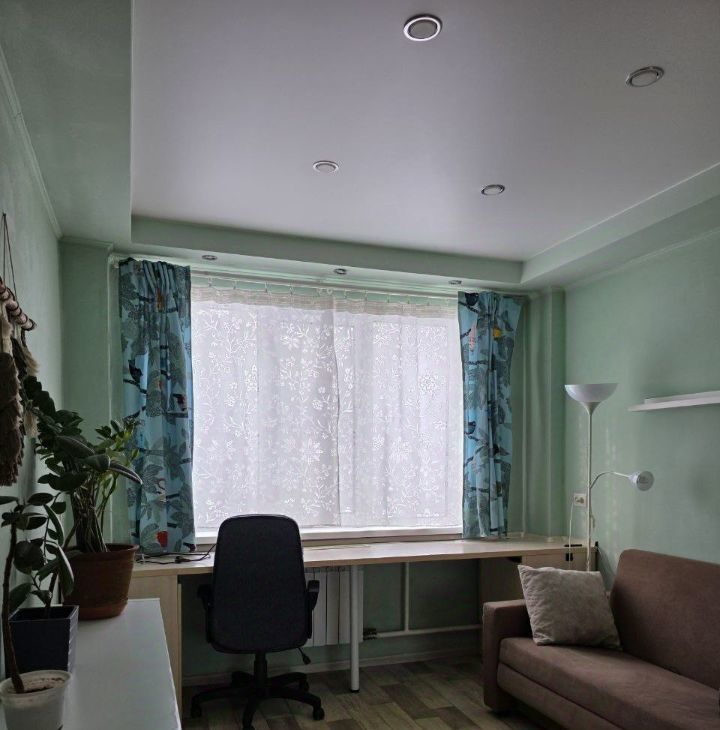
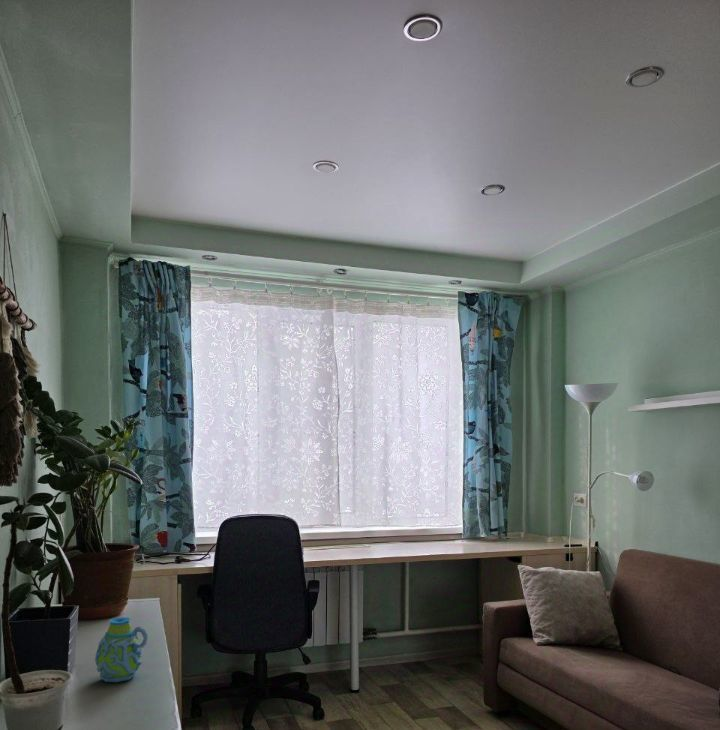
+ mug [94,616,149,683]
